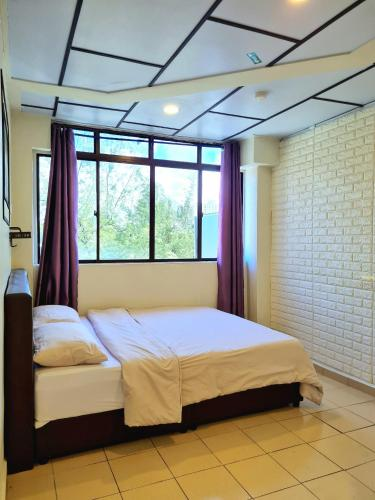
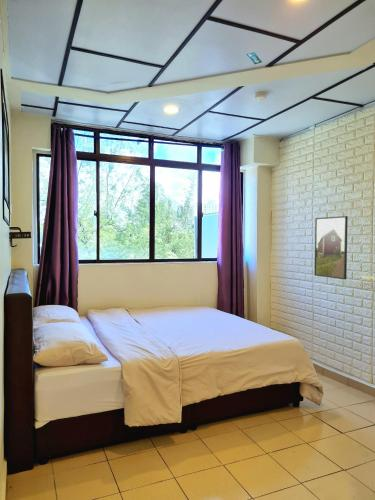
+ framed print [313,215,349,281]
